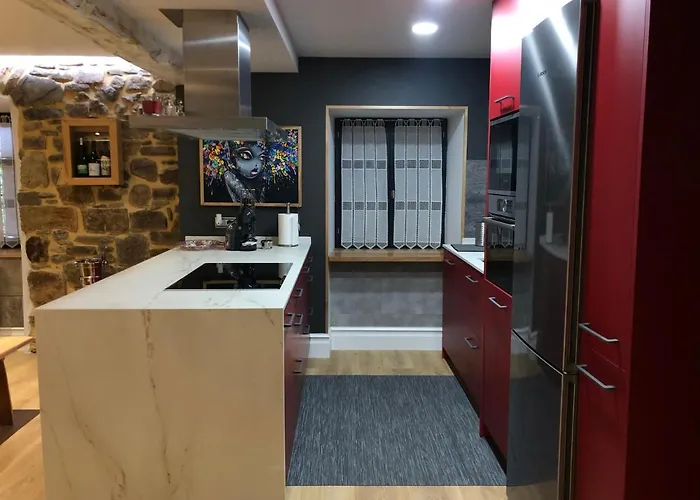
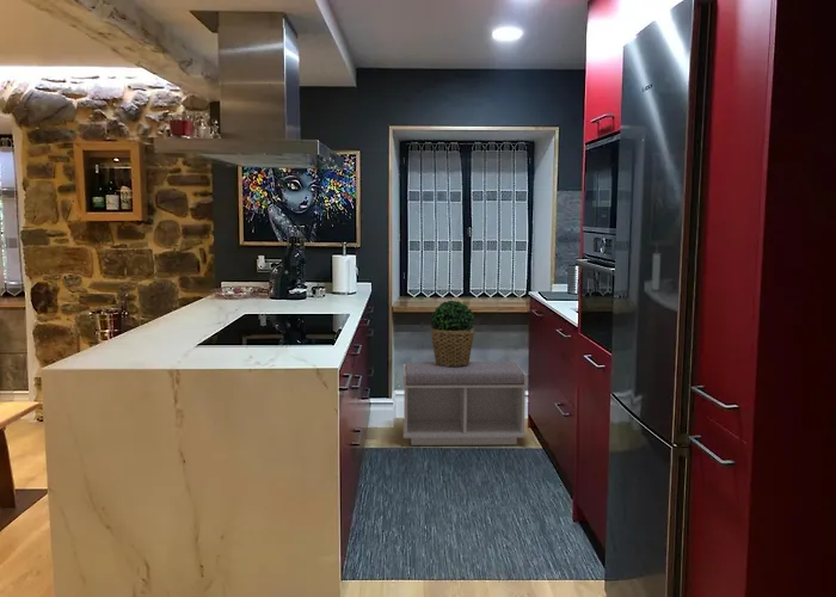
+ potted plant [430,300,475,367]
+ bench [401,361,528,447]
